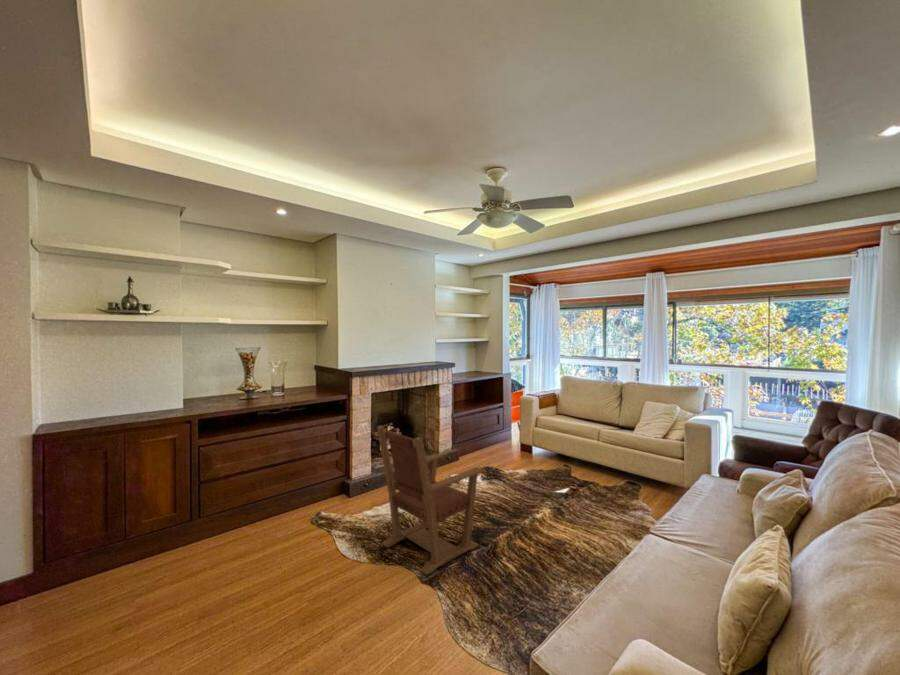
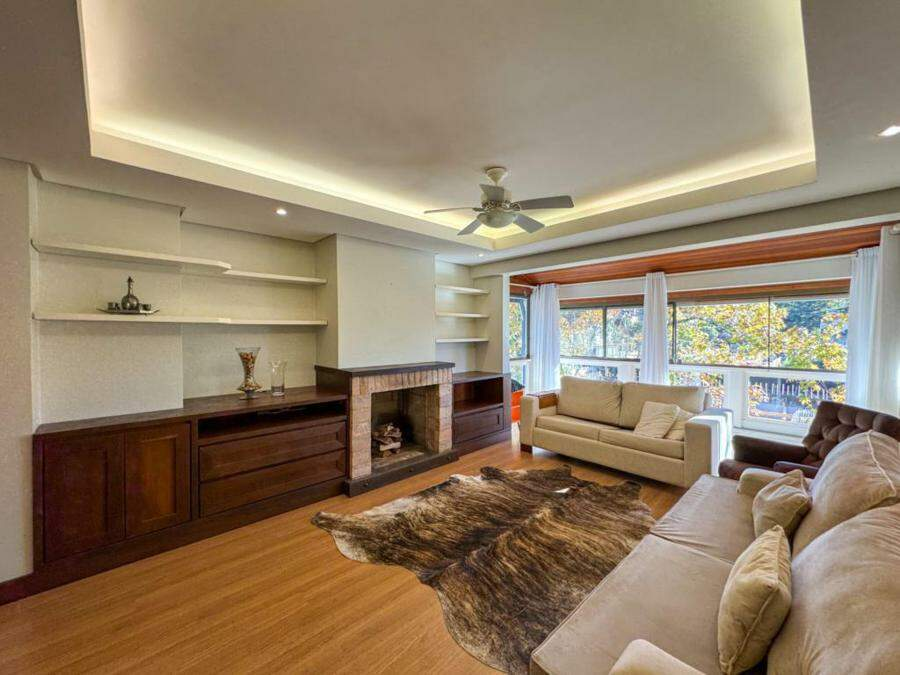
- armchair [376,425,487,576]
